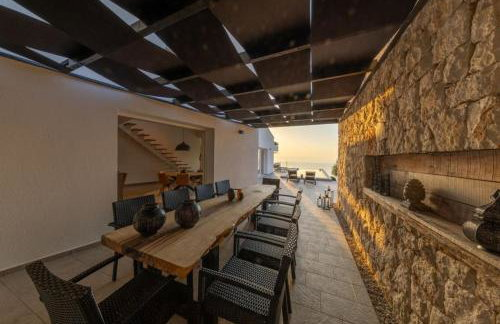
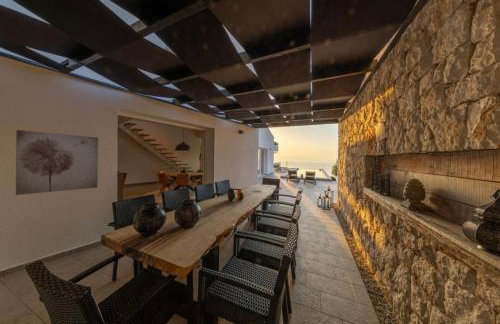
+ wall art [15,129,99,196]
